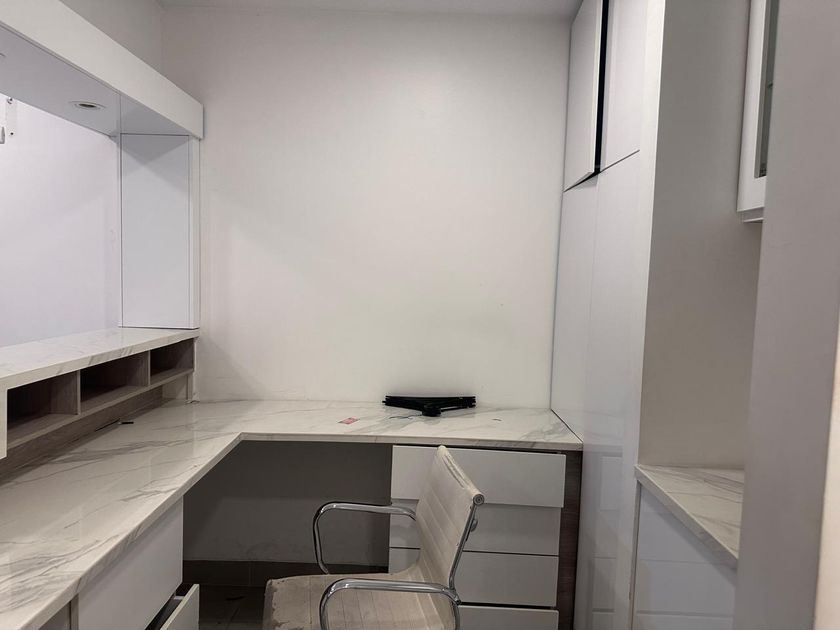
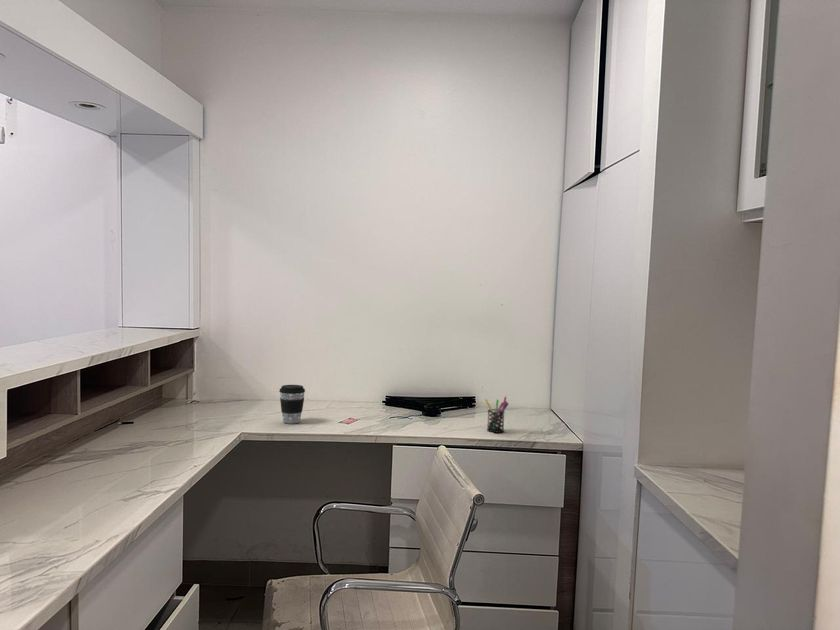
+ coffee cup [278,384,306,424]
+ pen holder [484,396,509,434]
